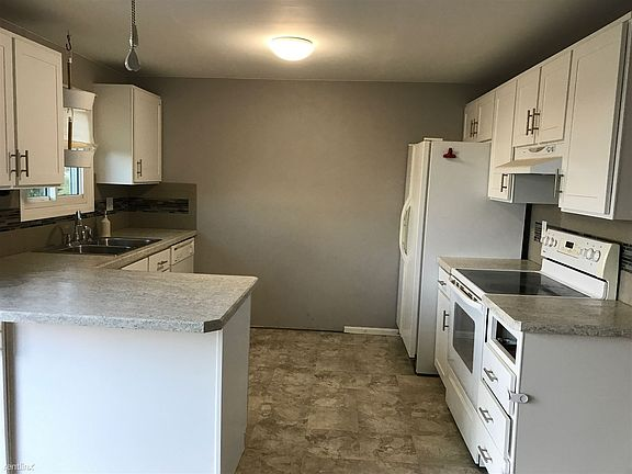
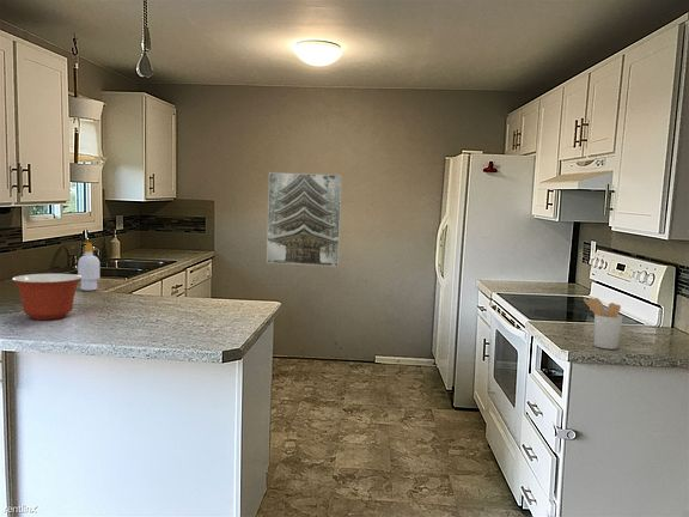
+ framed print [266,171,343,267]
+ soap bottle [77,242,100,292]
+ mixing bowl [11,273,83,321]
+ utensil holder [583,297,623,351]
